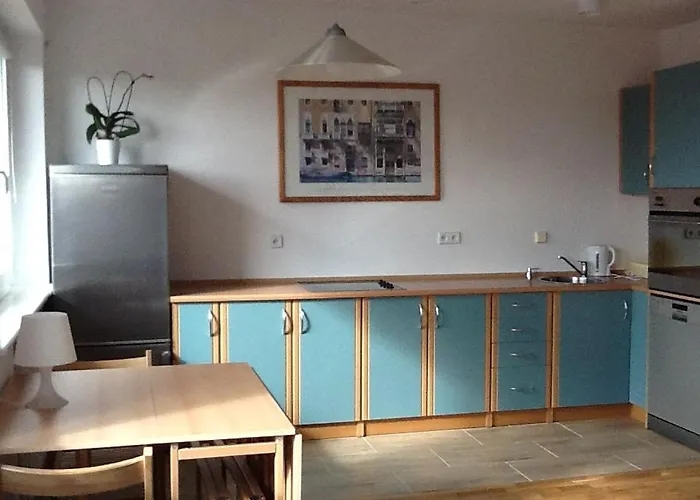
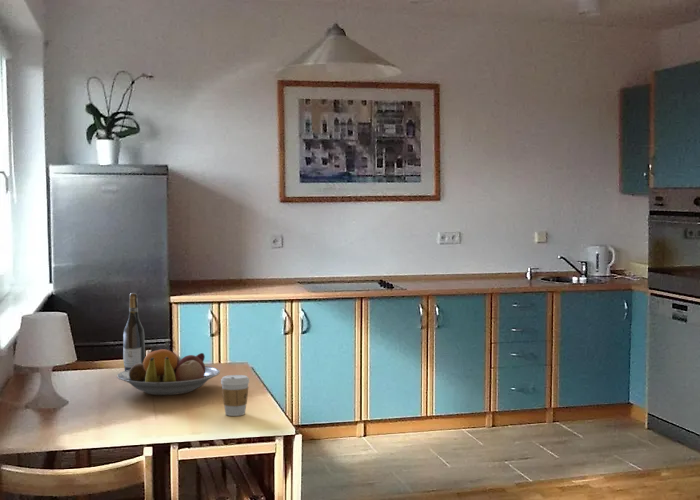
+ fruit bowl [116,348,221,396]
+ coffee cup [220,374,250,417]
+ wine bottle [122,292,146,371]
